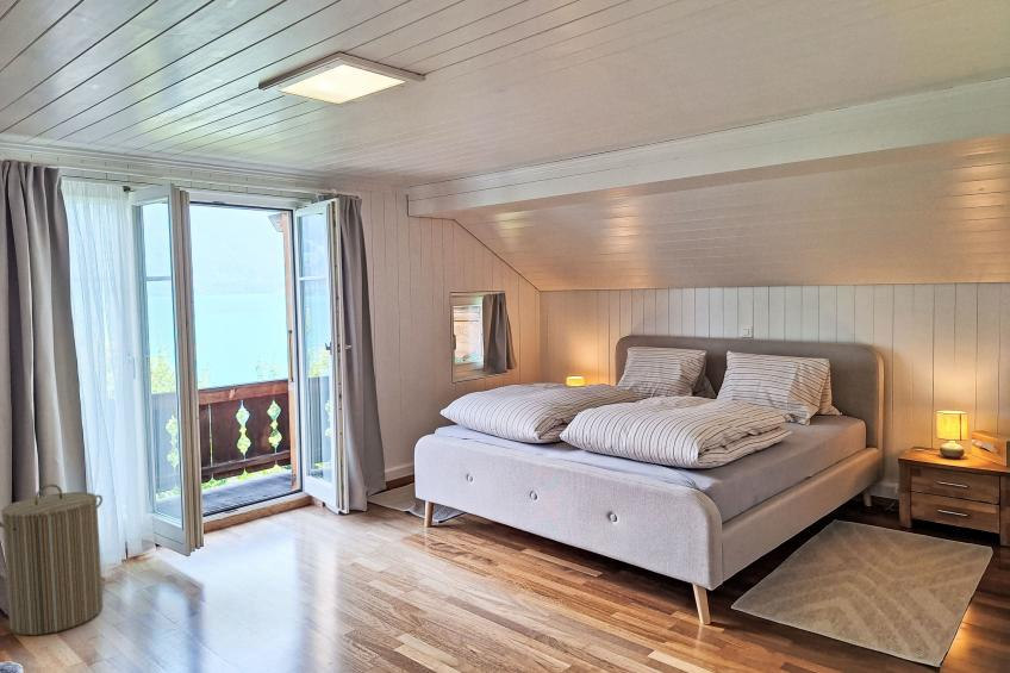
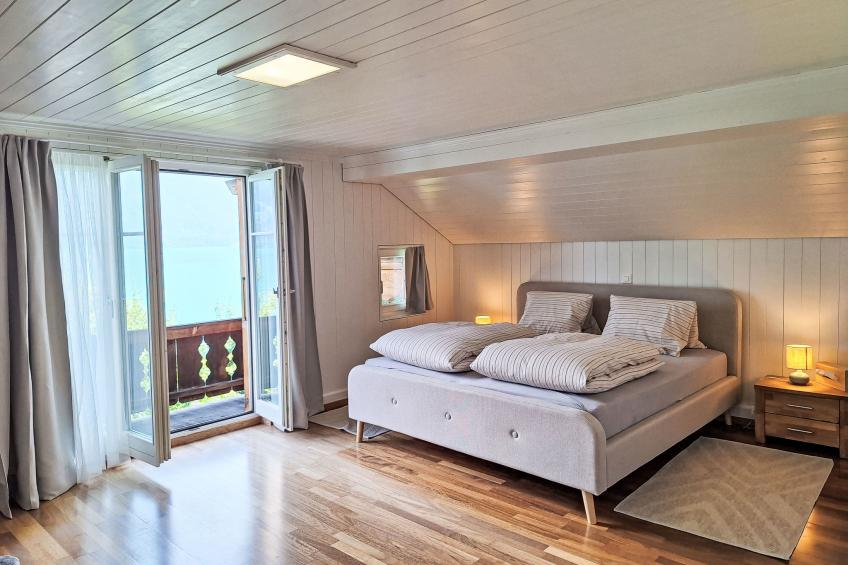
- laundry hamper [0,484,104,636]
